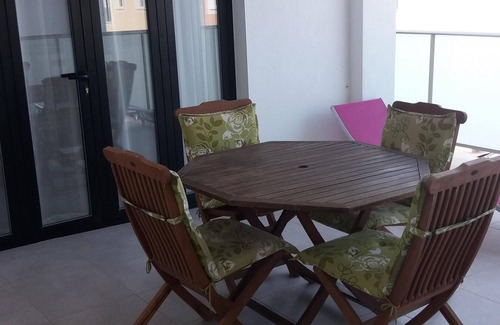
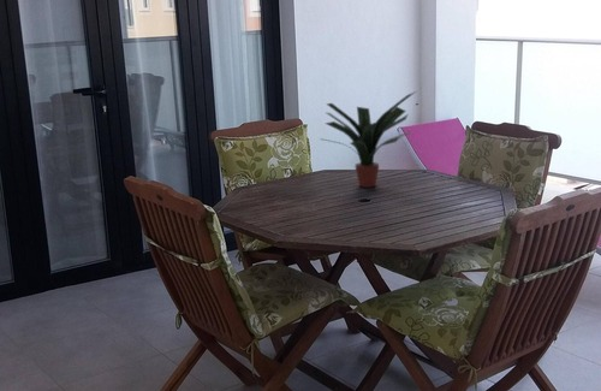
+ potted plant [319,90,417,189]
